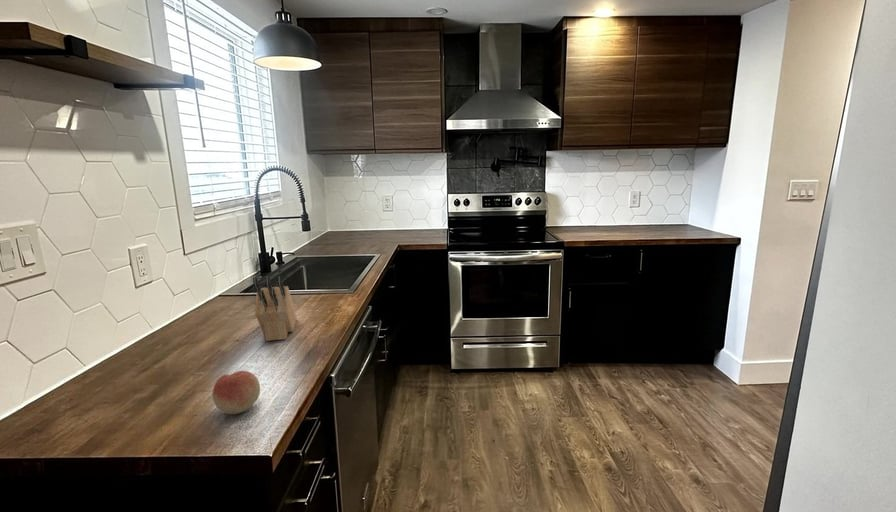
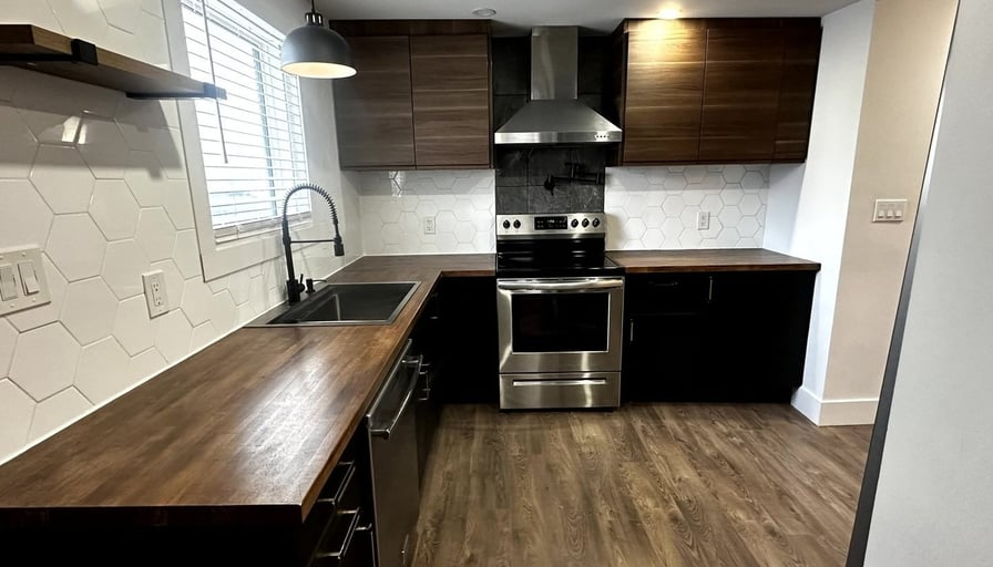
- fruit [212,370,261,415]
- knife block [252,276,298,342]
